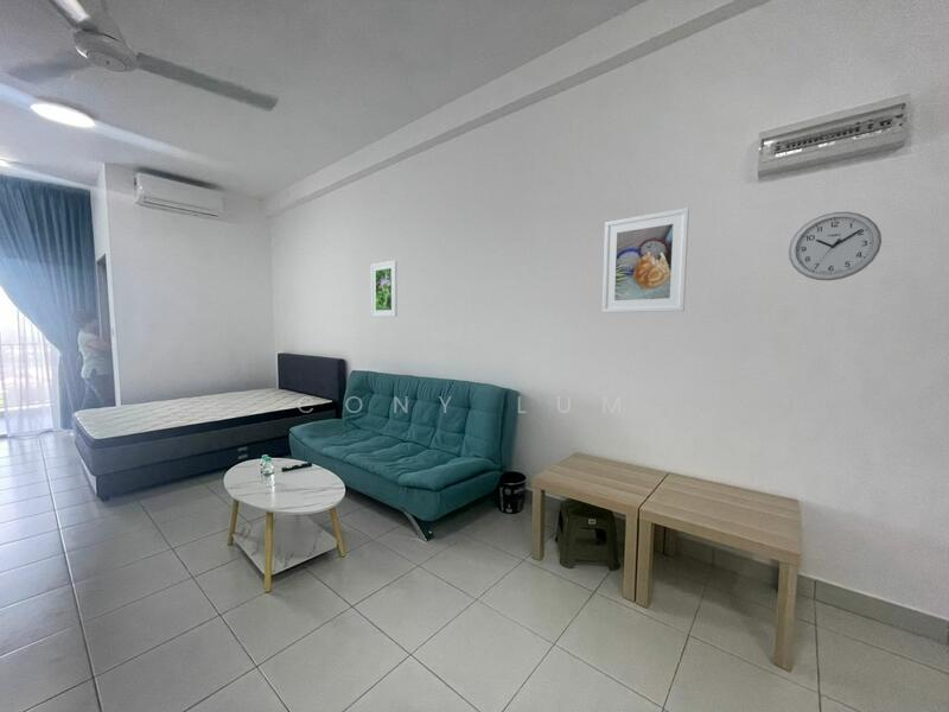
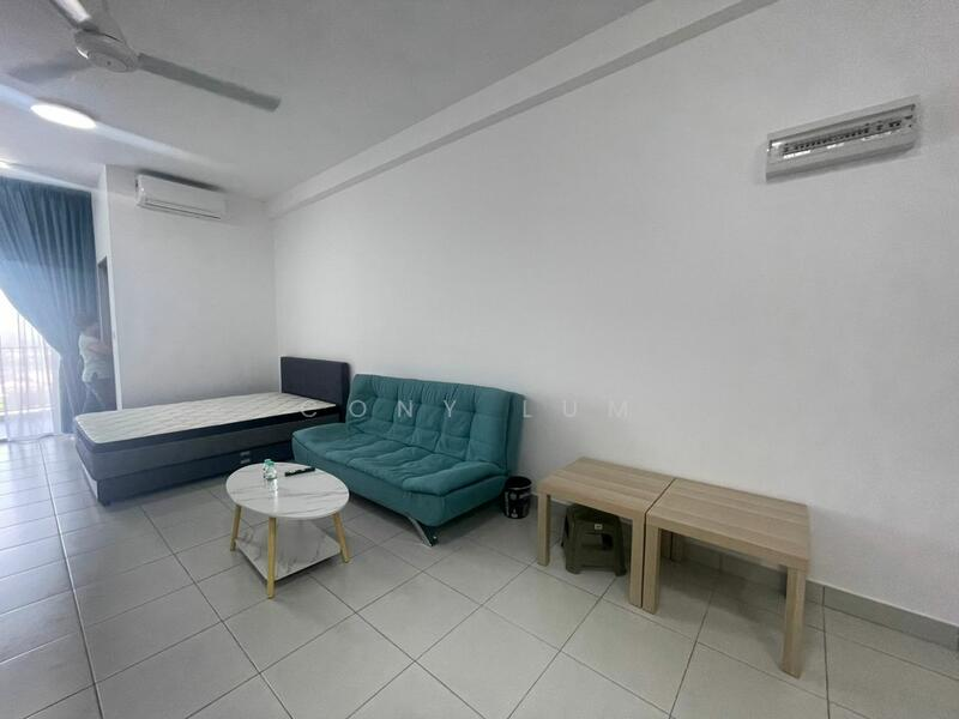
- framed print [370,260,399,318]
- wall clock [788,210,883,281]
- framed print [601,206,690,314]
